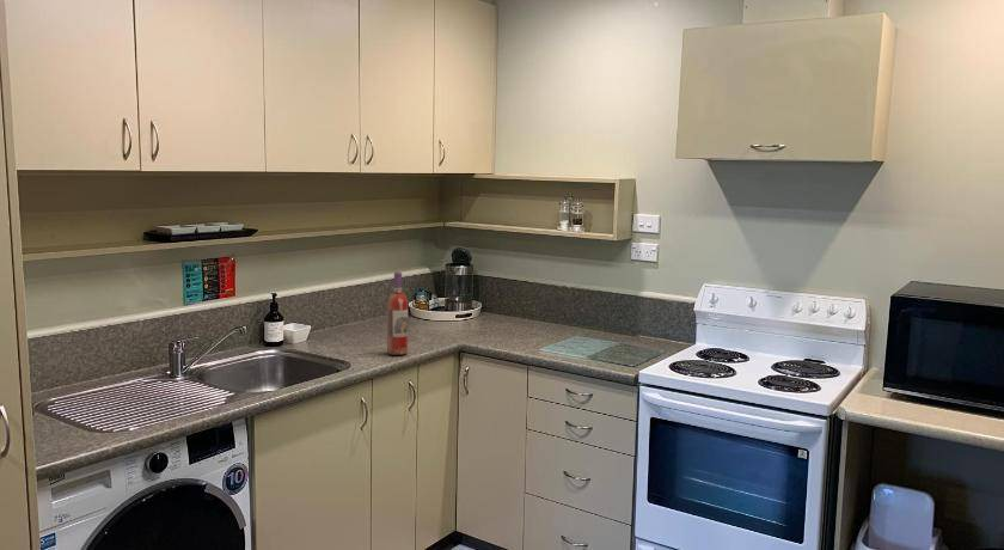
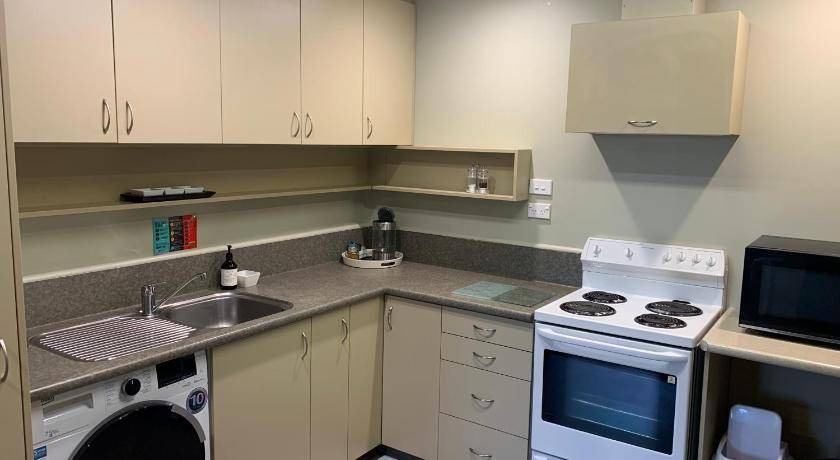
- wine bottle [386,270,409,356]
